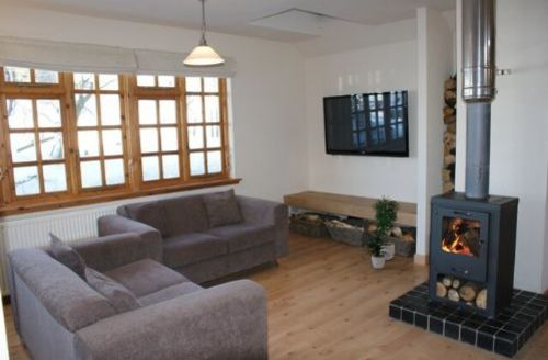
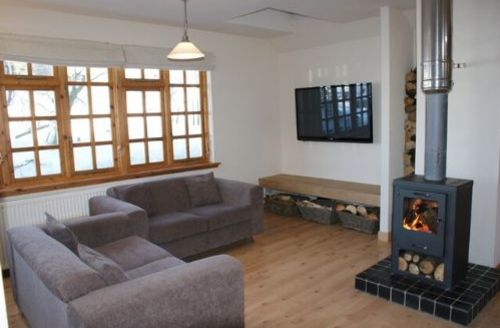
- potted plant [359,195,402,270]
